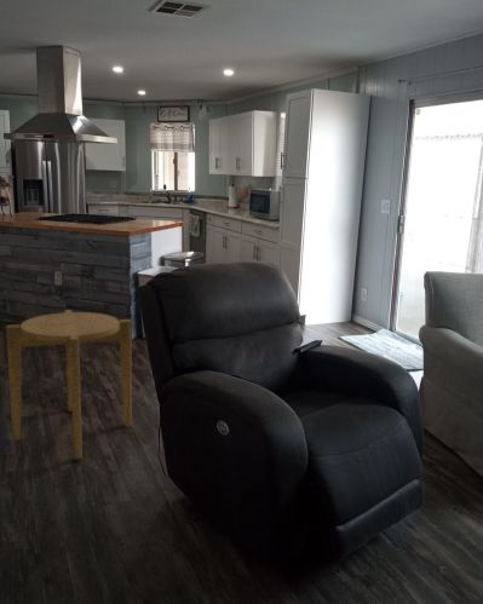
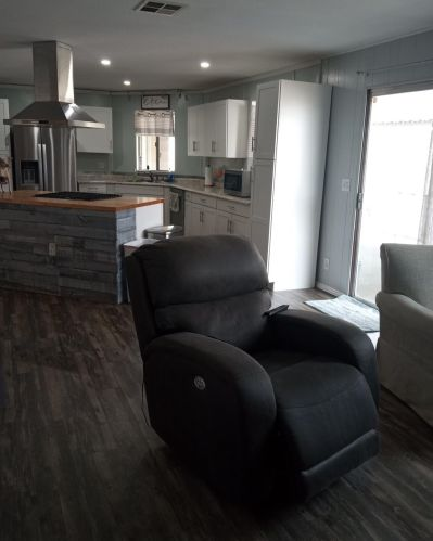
- side table [5,309,133,461]
